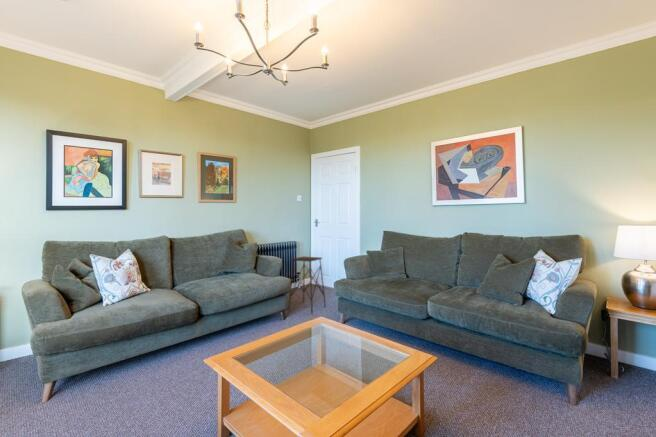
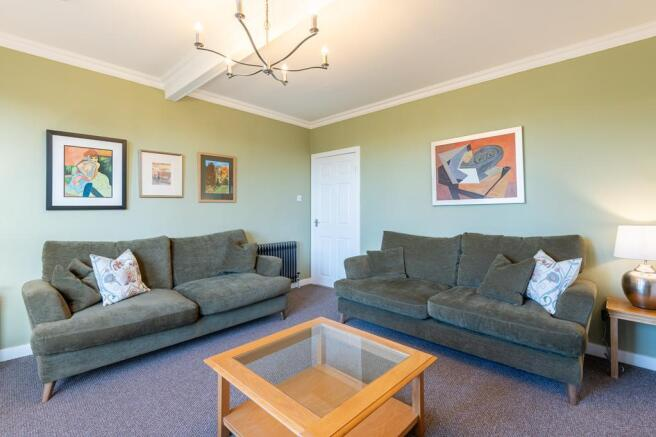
- side table [287,255,327,315]
